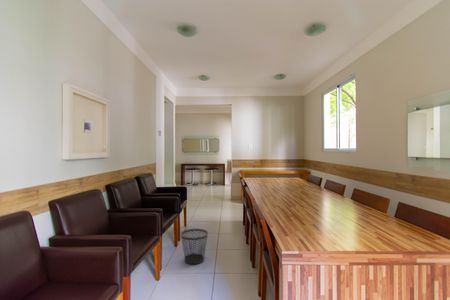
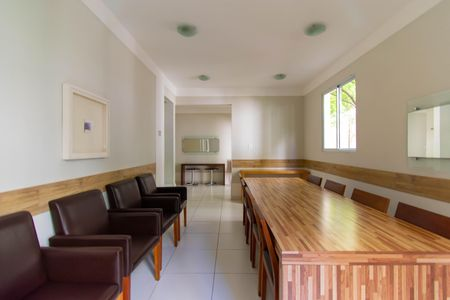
- wastebasket [180,228,209,265]
